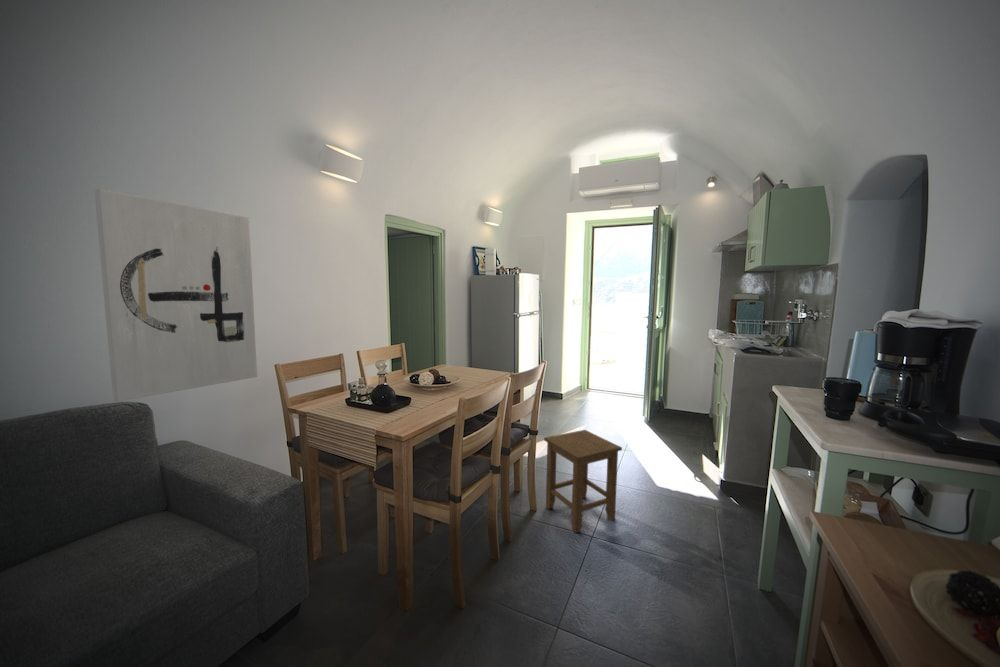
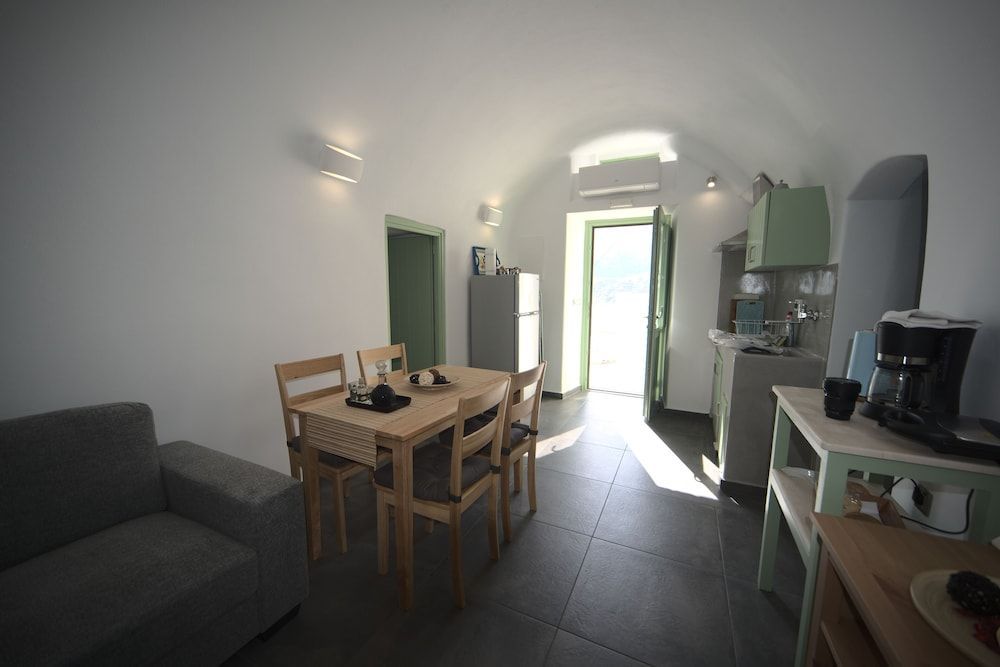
- wall art [94,188,258,402]
- stool [543,429,623,534]
